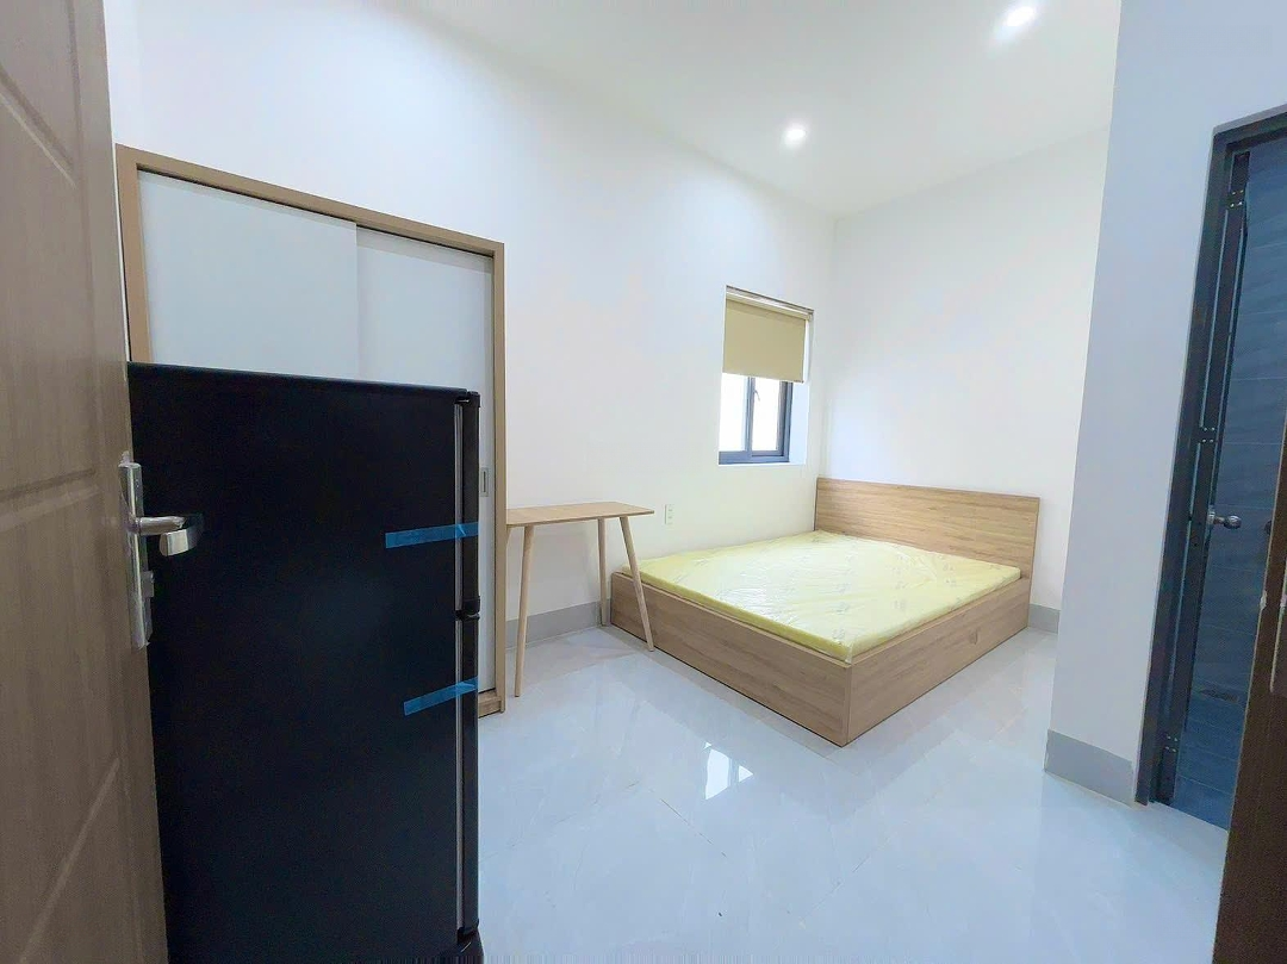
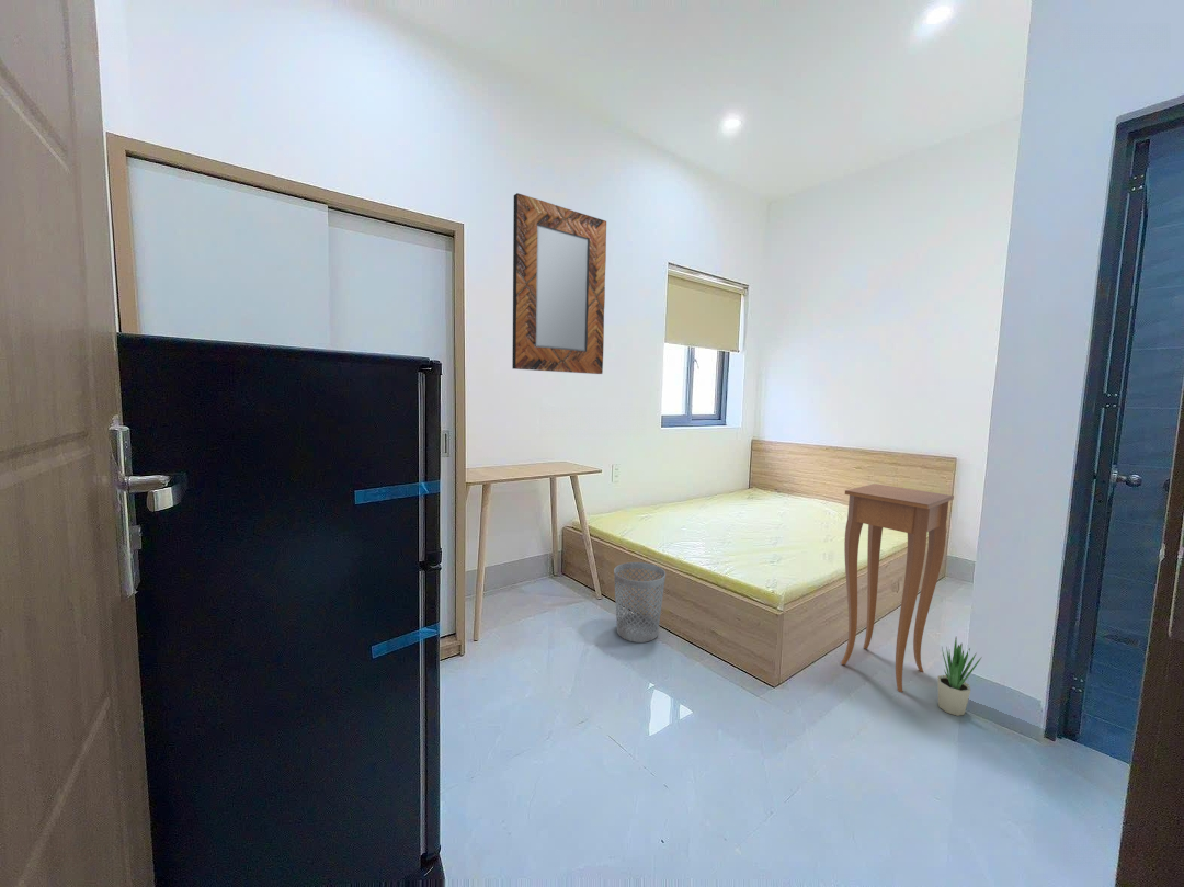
+ wastebasket [613,561,667,644]
+ potted plant [937,637,982,717]
+ home mirror [511,192,607,375]
+ side table [840,482,955,693]
